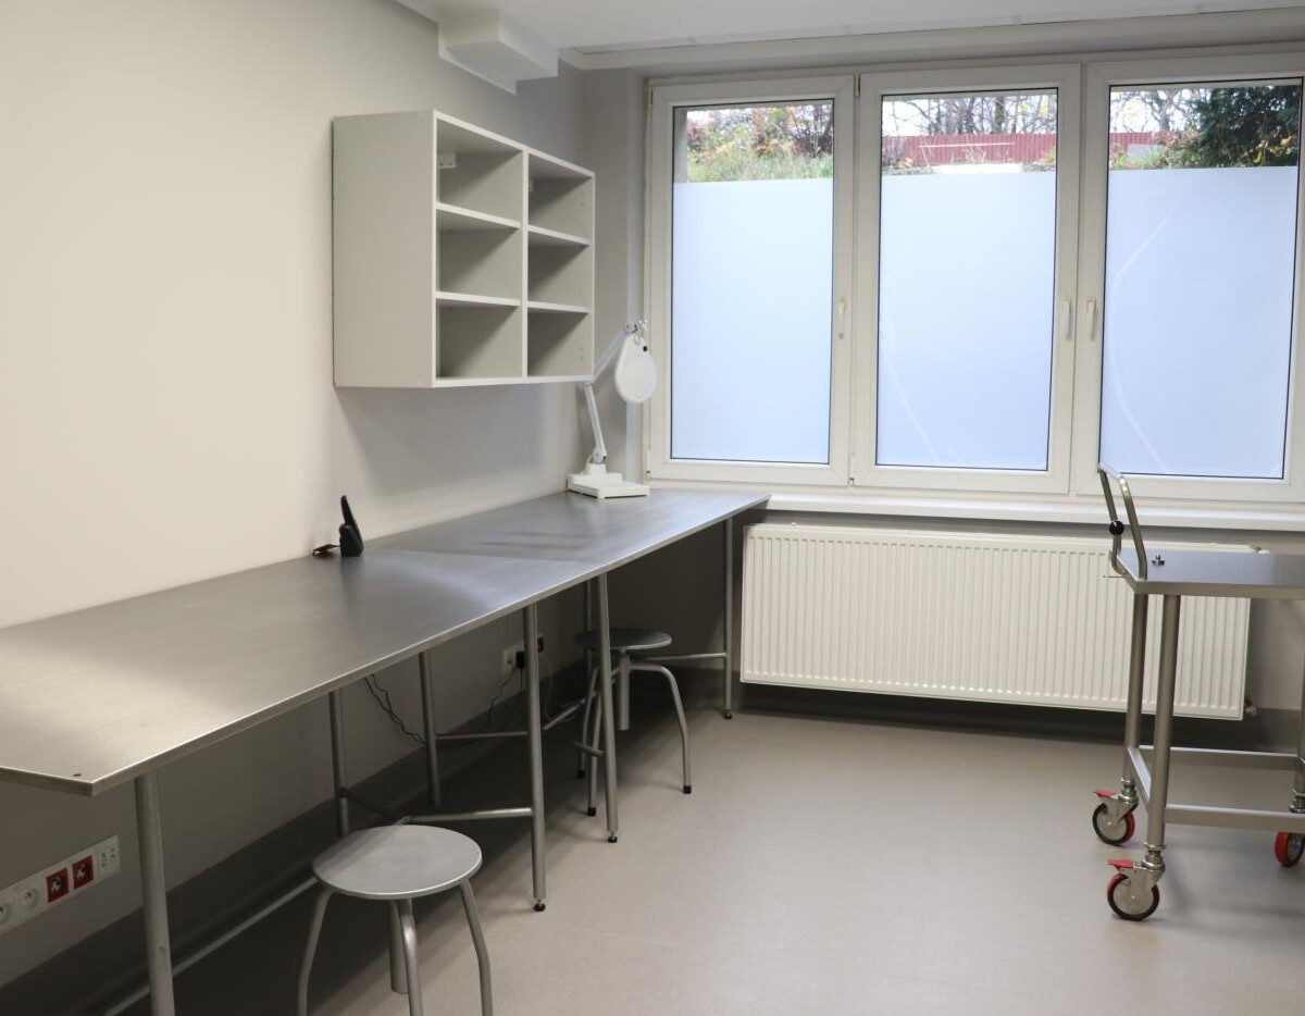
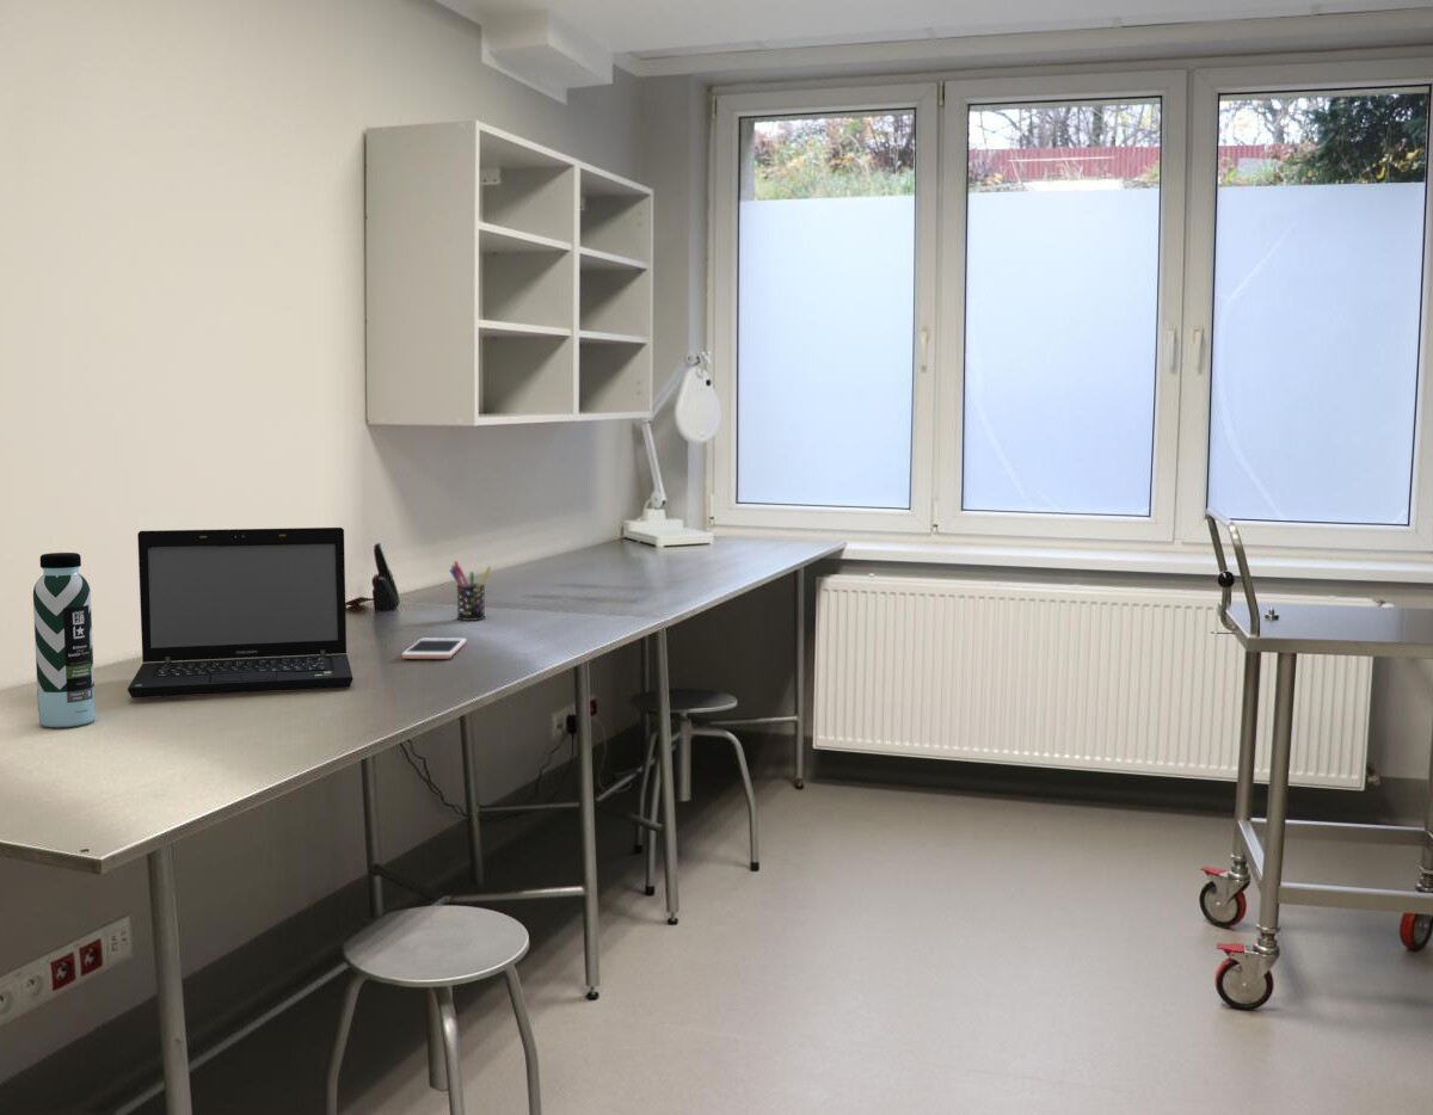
+ water bottle [32,552,97,728]
+ pen holder [449,560,492,622]
+ cell phone [401,637,468,660]
+ laptop [127,526,355,700]
